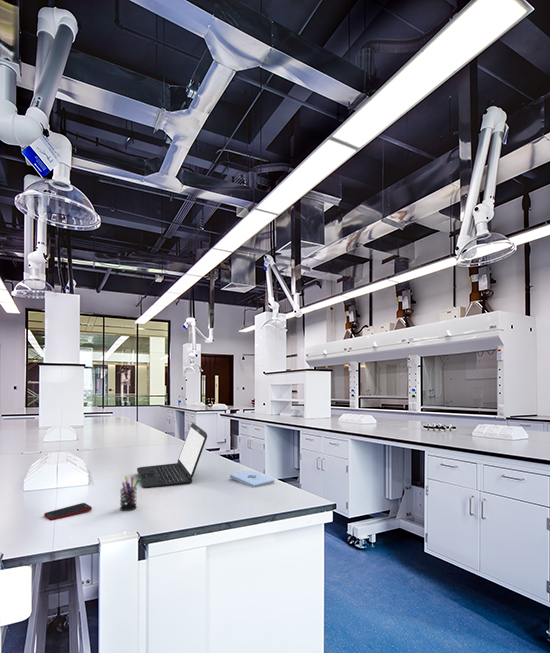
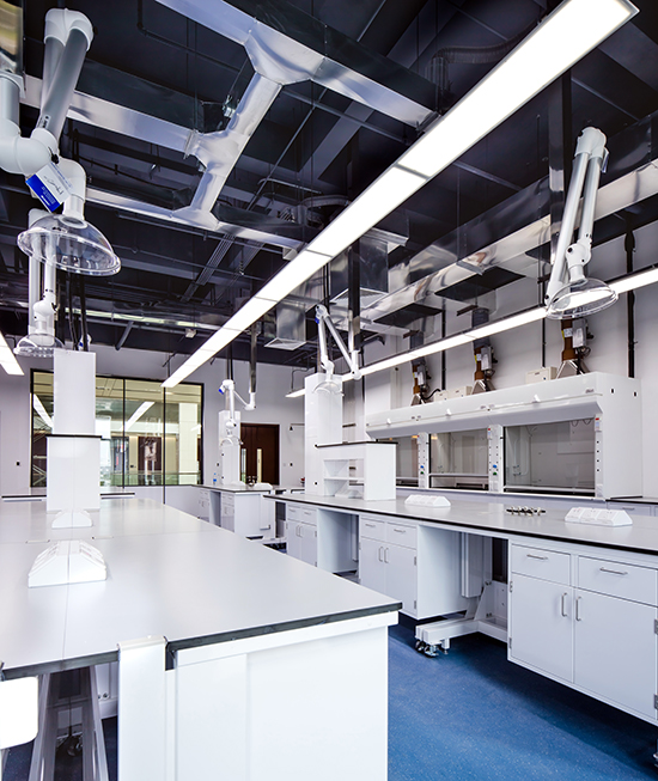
- laptop [136,422,208,489]
- cell phone [43,502,93,521]
- notepad [229,469,276,488]
- pen holder [119,475,140,512]
